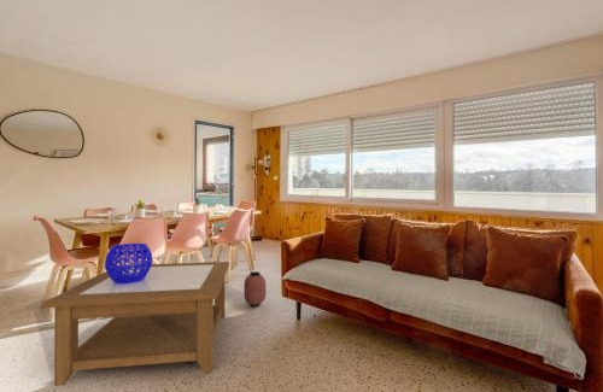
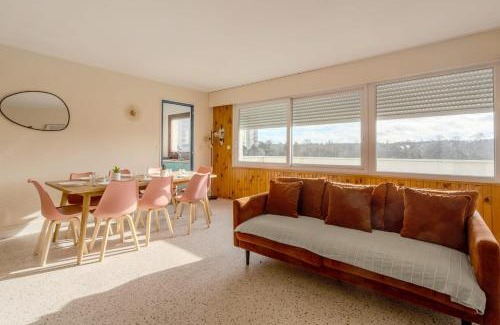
- decorative bowl [104,242,153,285]
- coffee table [42,261,230,387]
- lantern [244,270,267,308]
